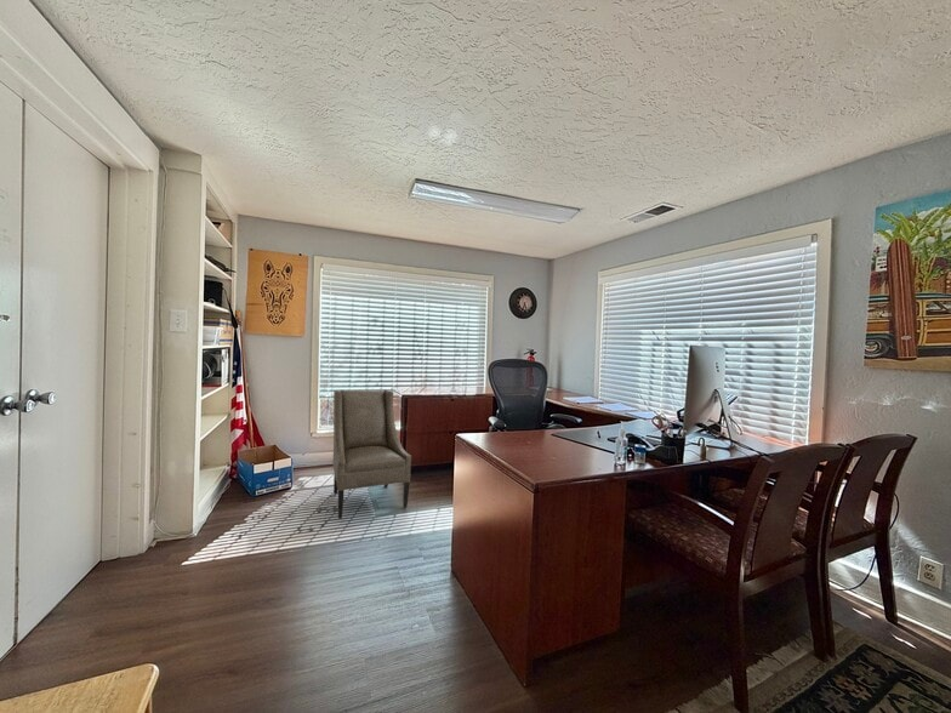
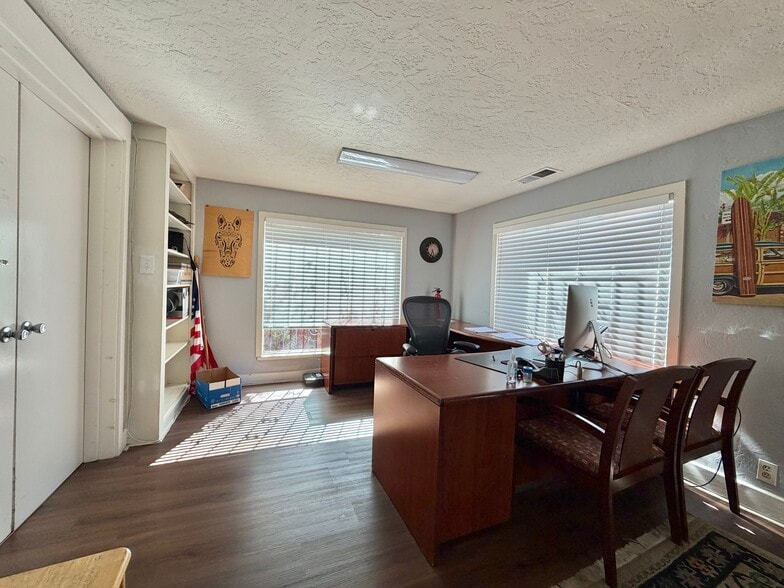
- armchair [332,388,412,520]
